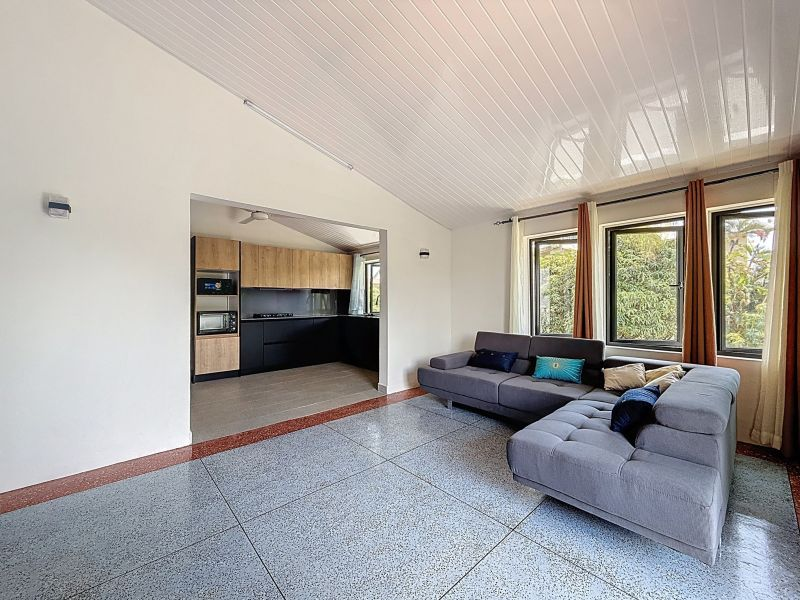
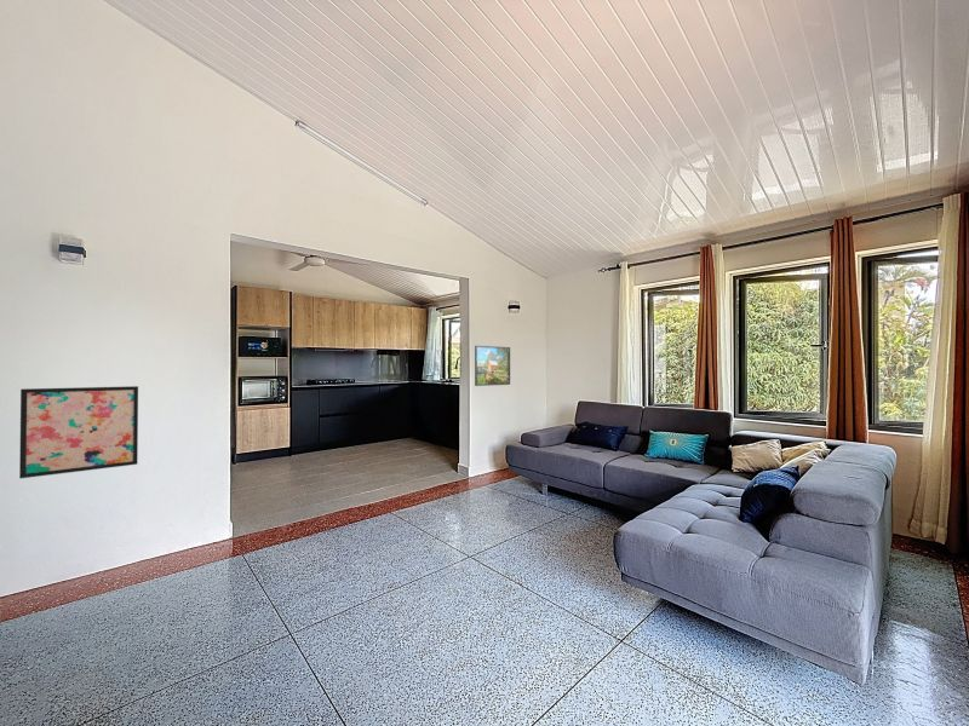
+ wall art [18,385,139,479]
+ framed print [474,345,511,387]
